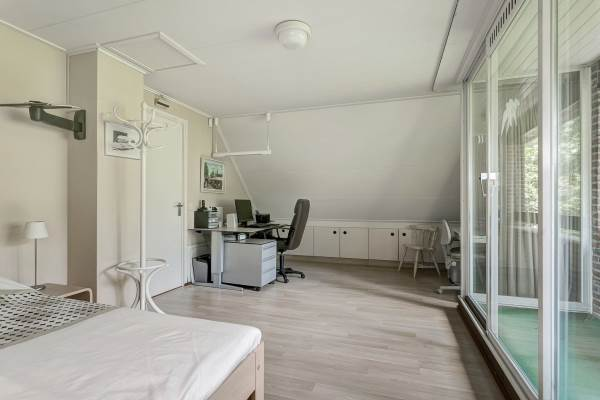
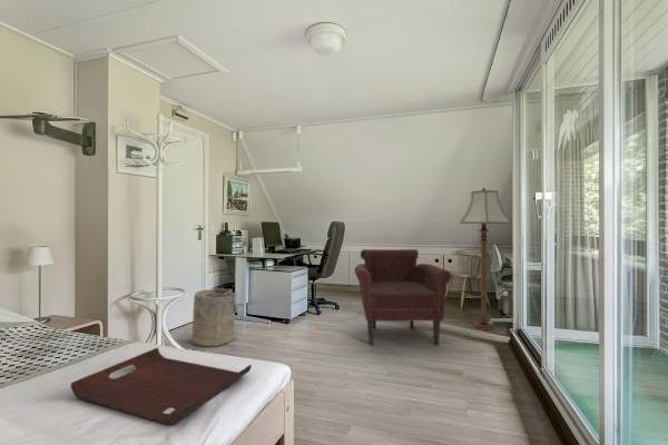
+ floor lamp [459,186,513,332]
+ serving tray [70,347,253,426]
+ laundry hamper [191,286,238,347]
+ leather [354,248,452,346]
